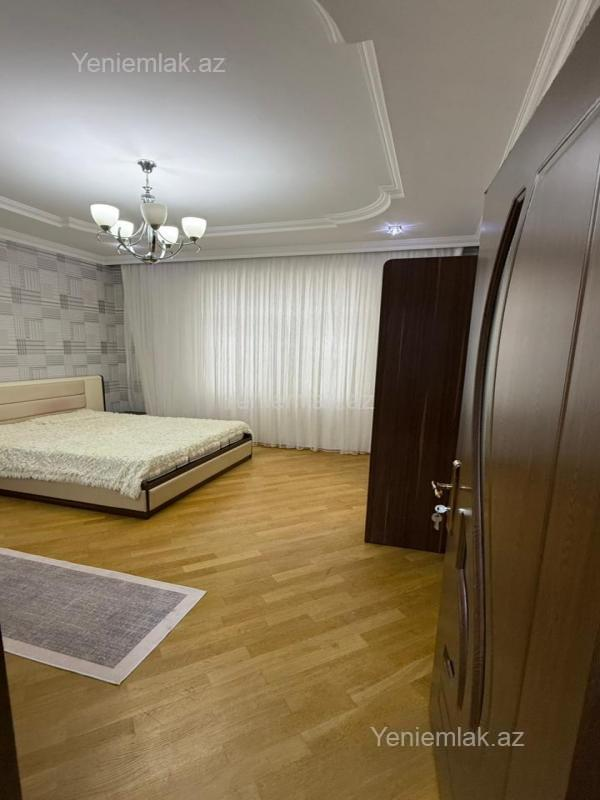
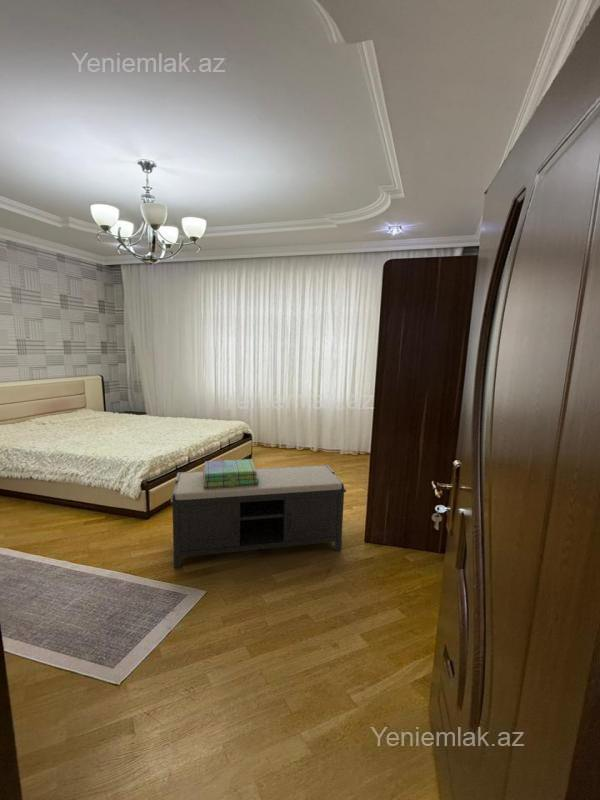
+ bench [169,464,347,569]
+ stack of books [202,458,259,489]
